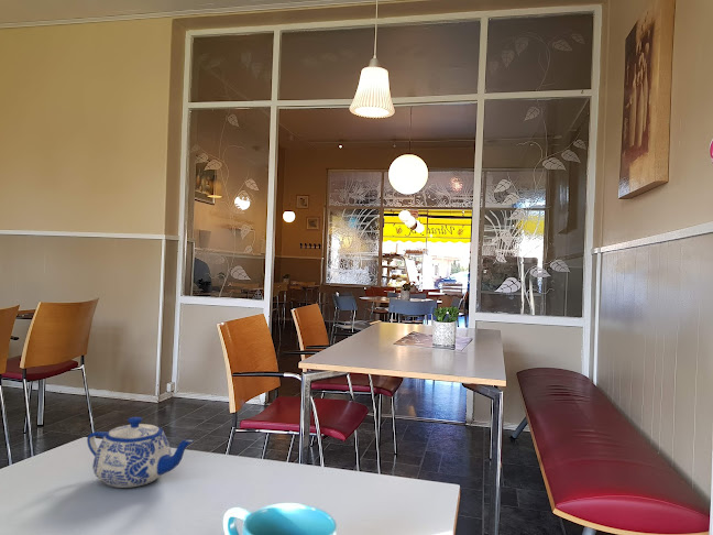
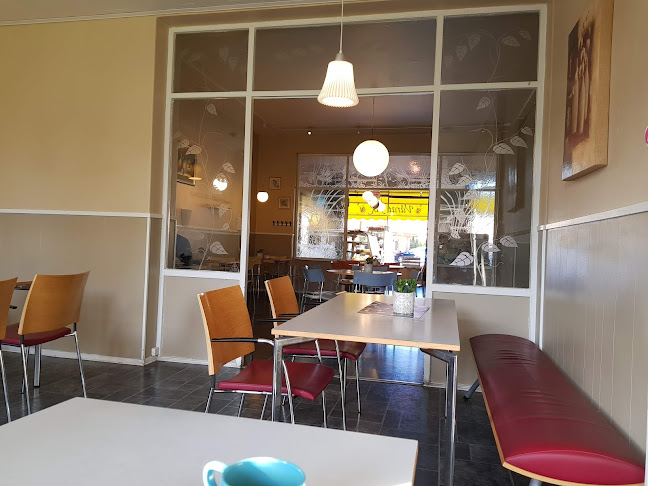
- teapot [86,416,195,489]
